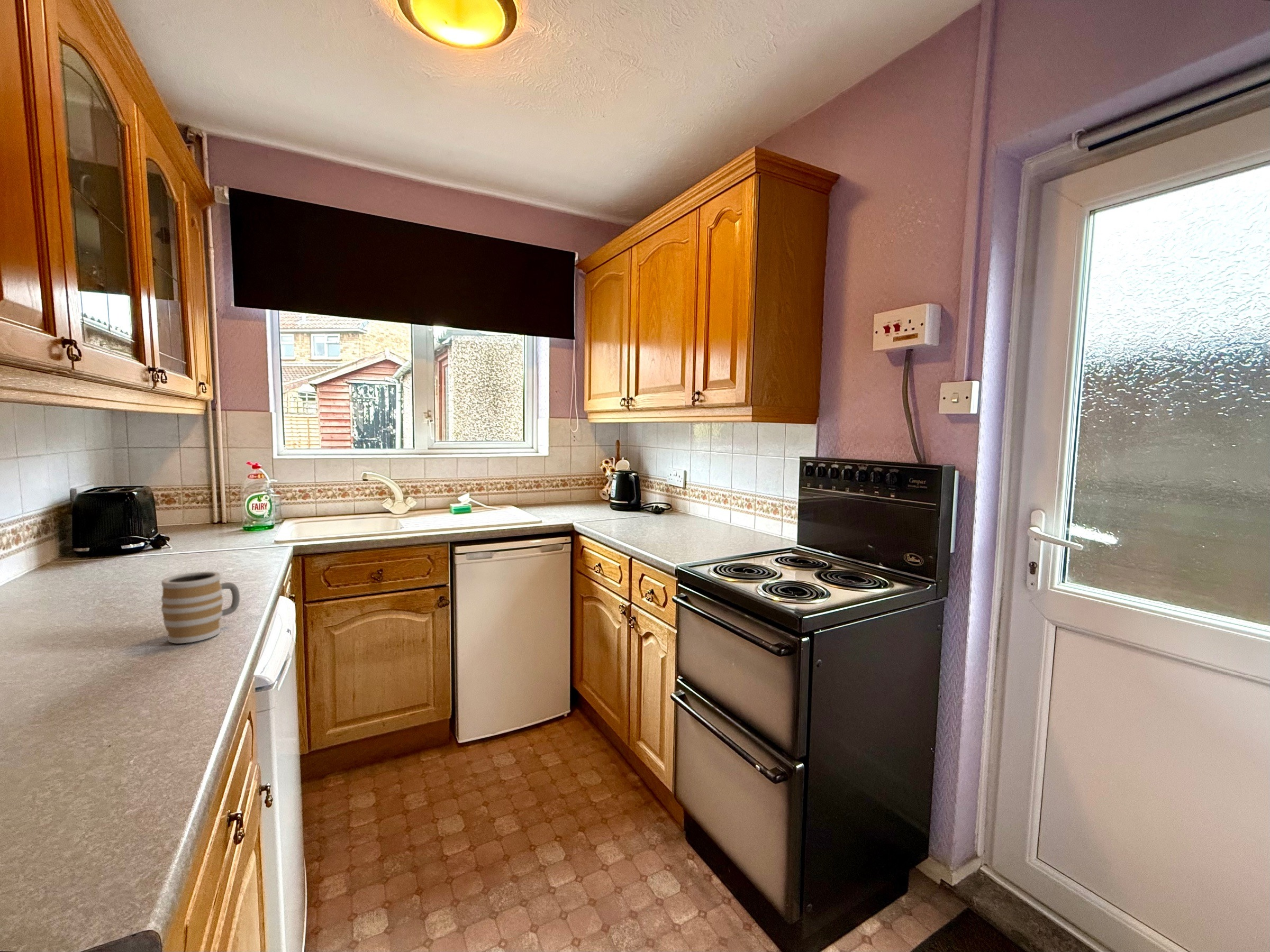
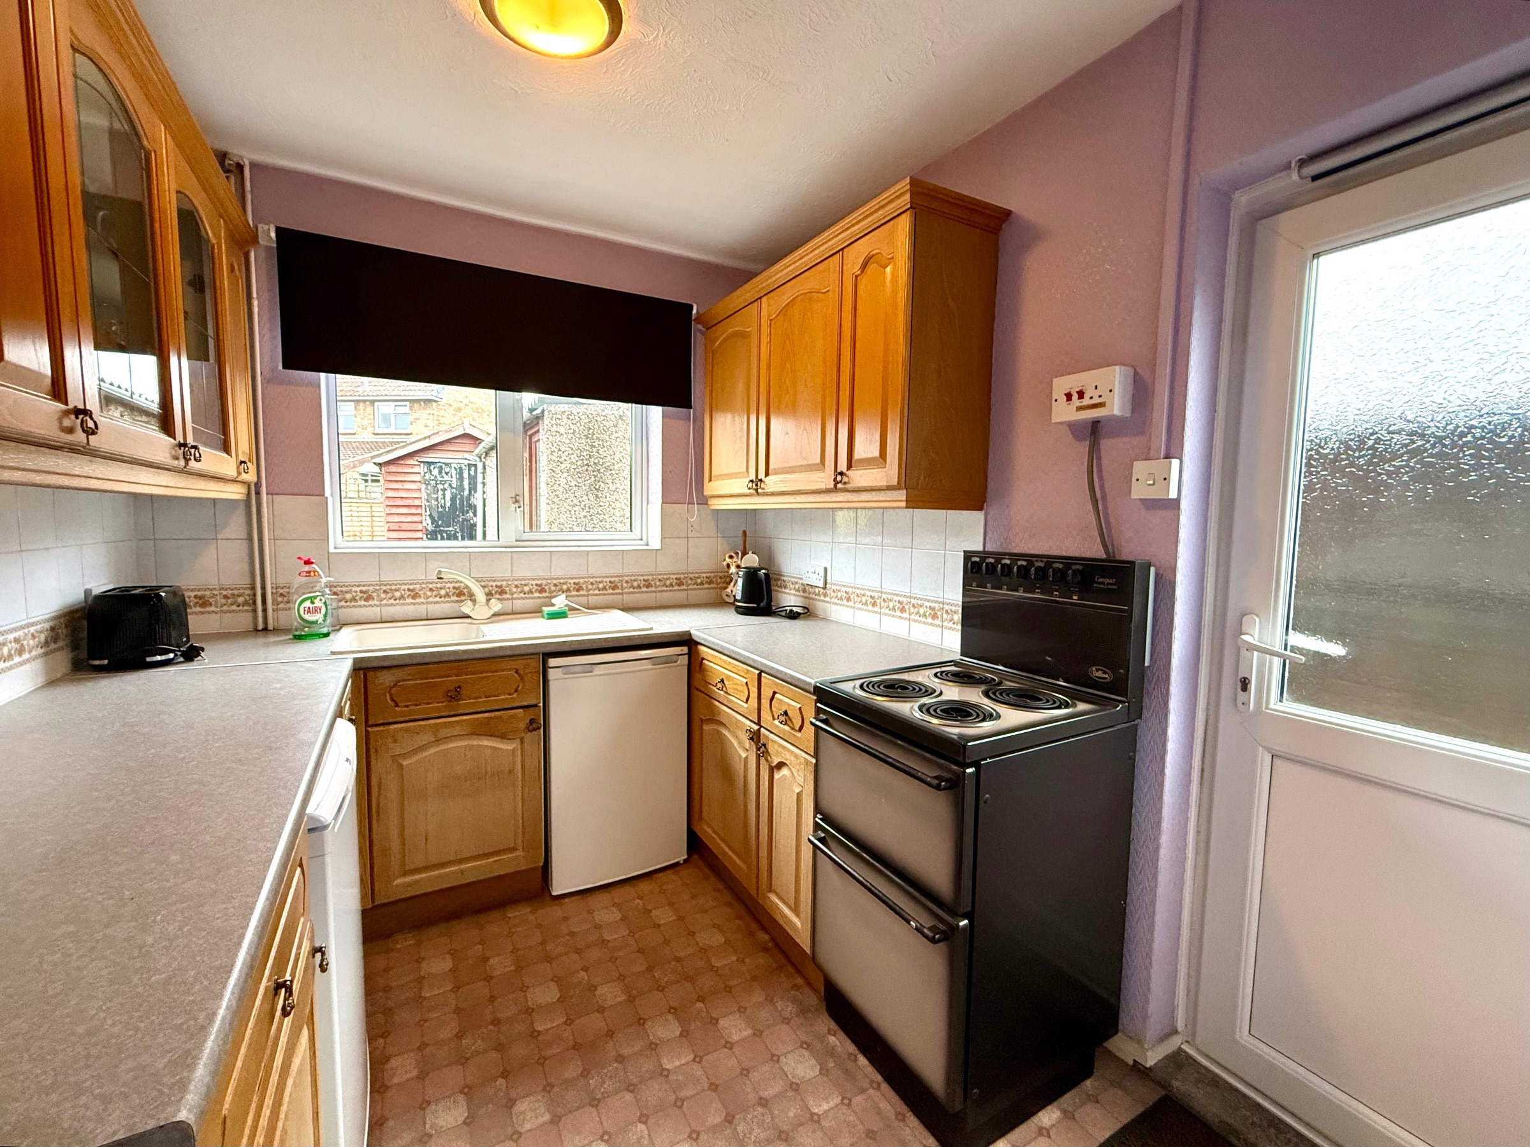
- mug [161,571,240,644]
